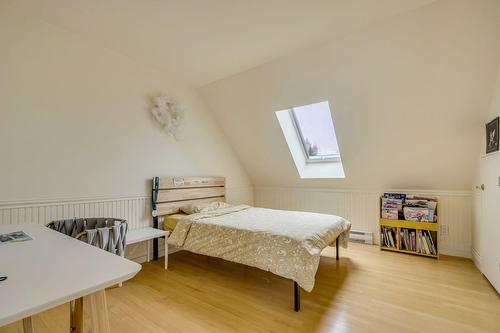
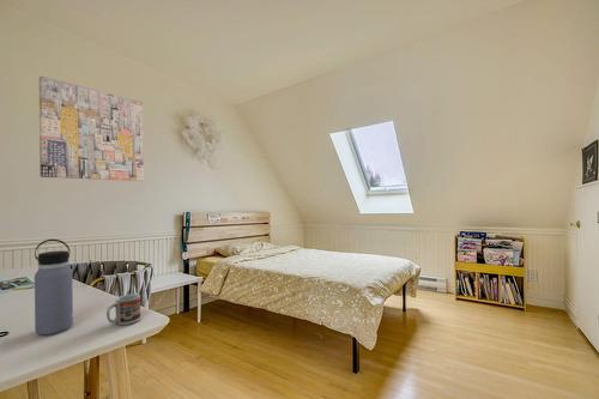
+ water bottle [34,238,74,337]
+ wall art [38,75,145,182]
+ cup [105,292,141,326]
